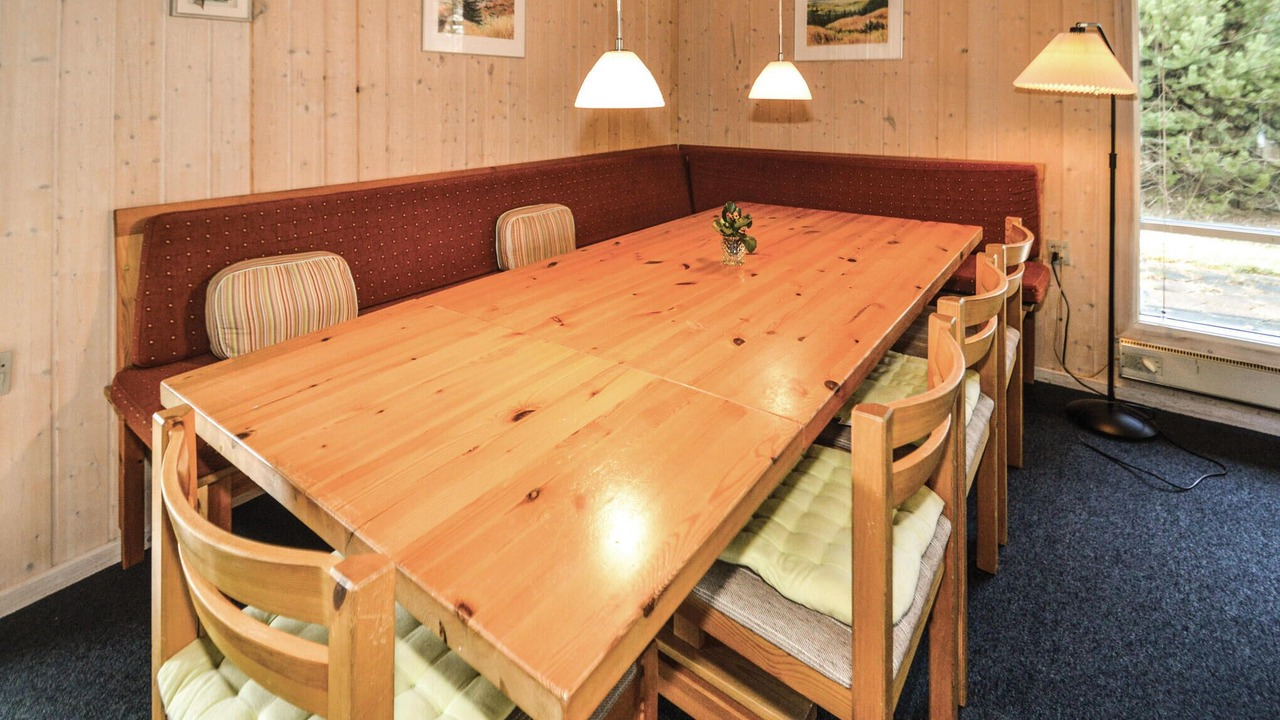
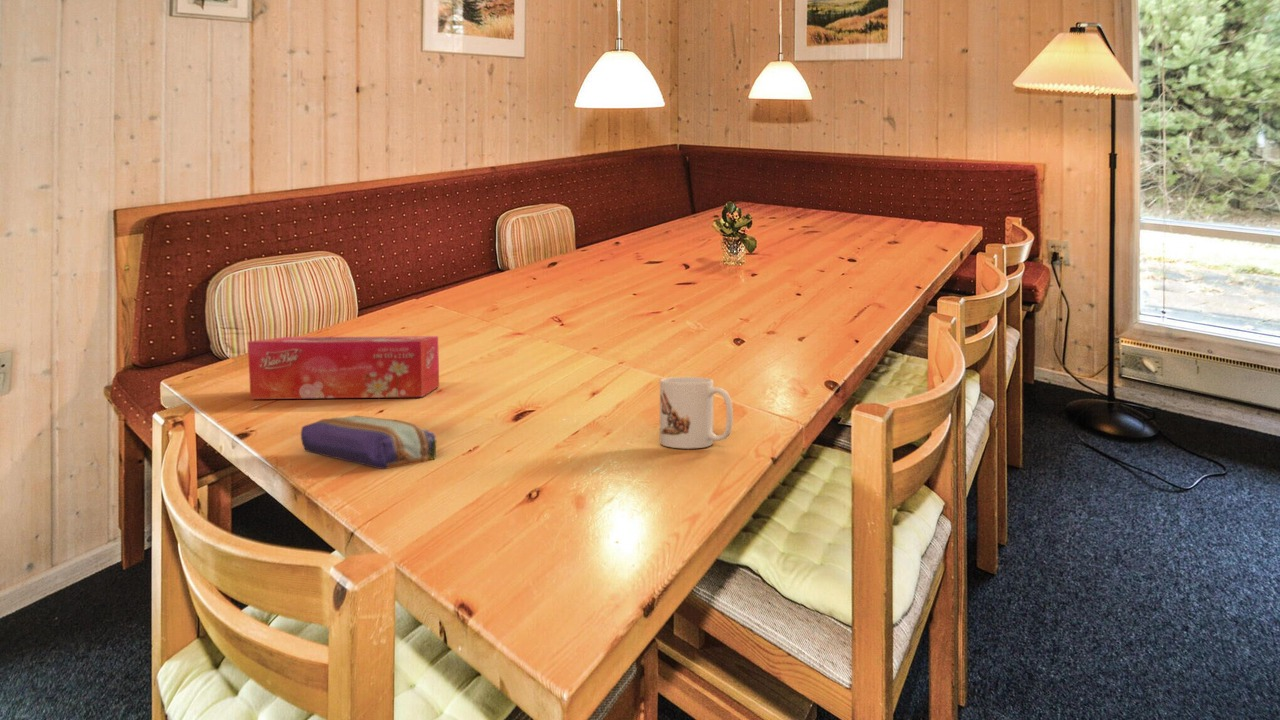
+ mug [659,376,734,450]
+ pencil case [300,415,438,470]
+ tissue box [247,335,440,400]
